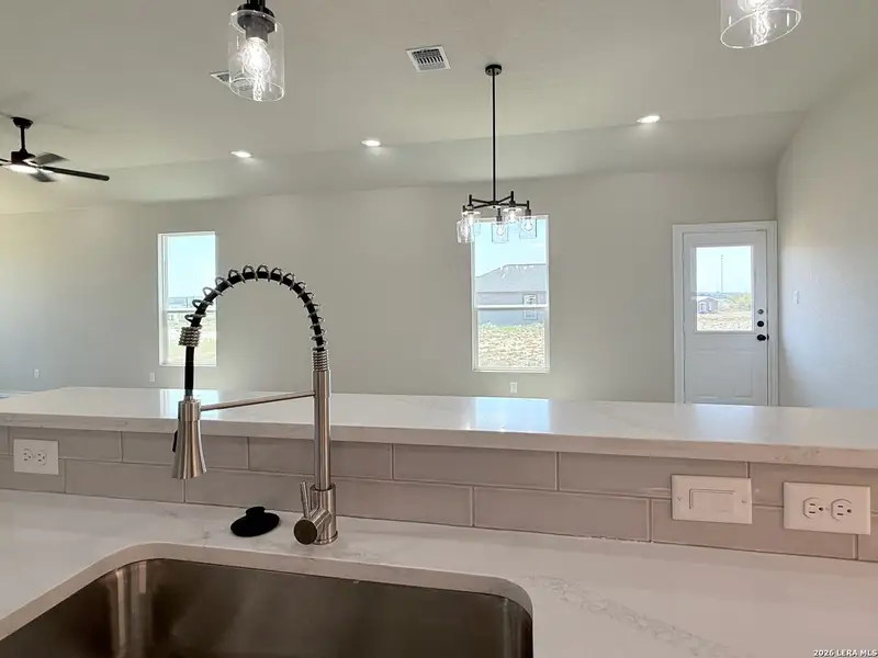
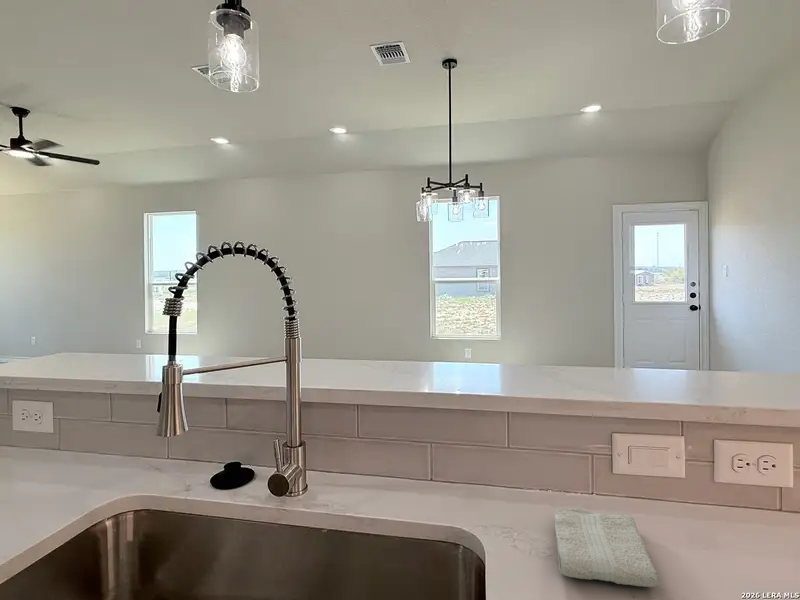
+ washcloth [554,507,660,588]
